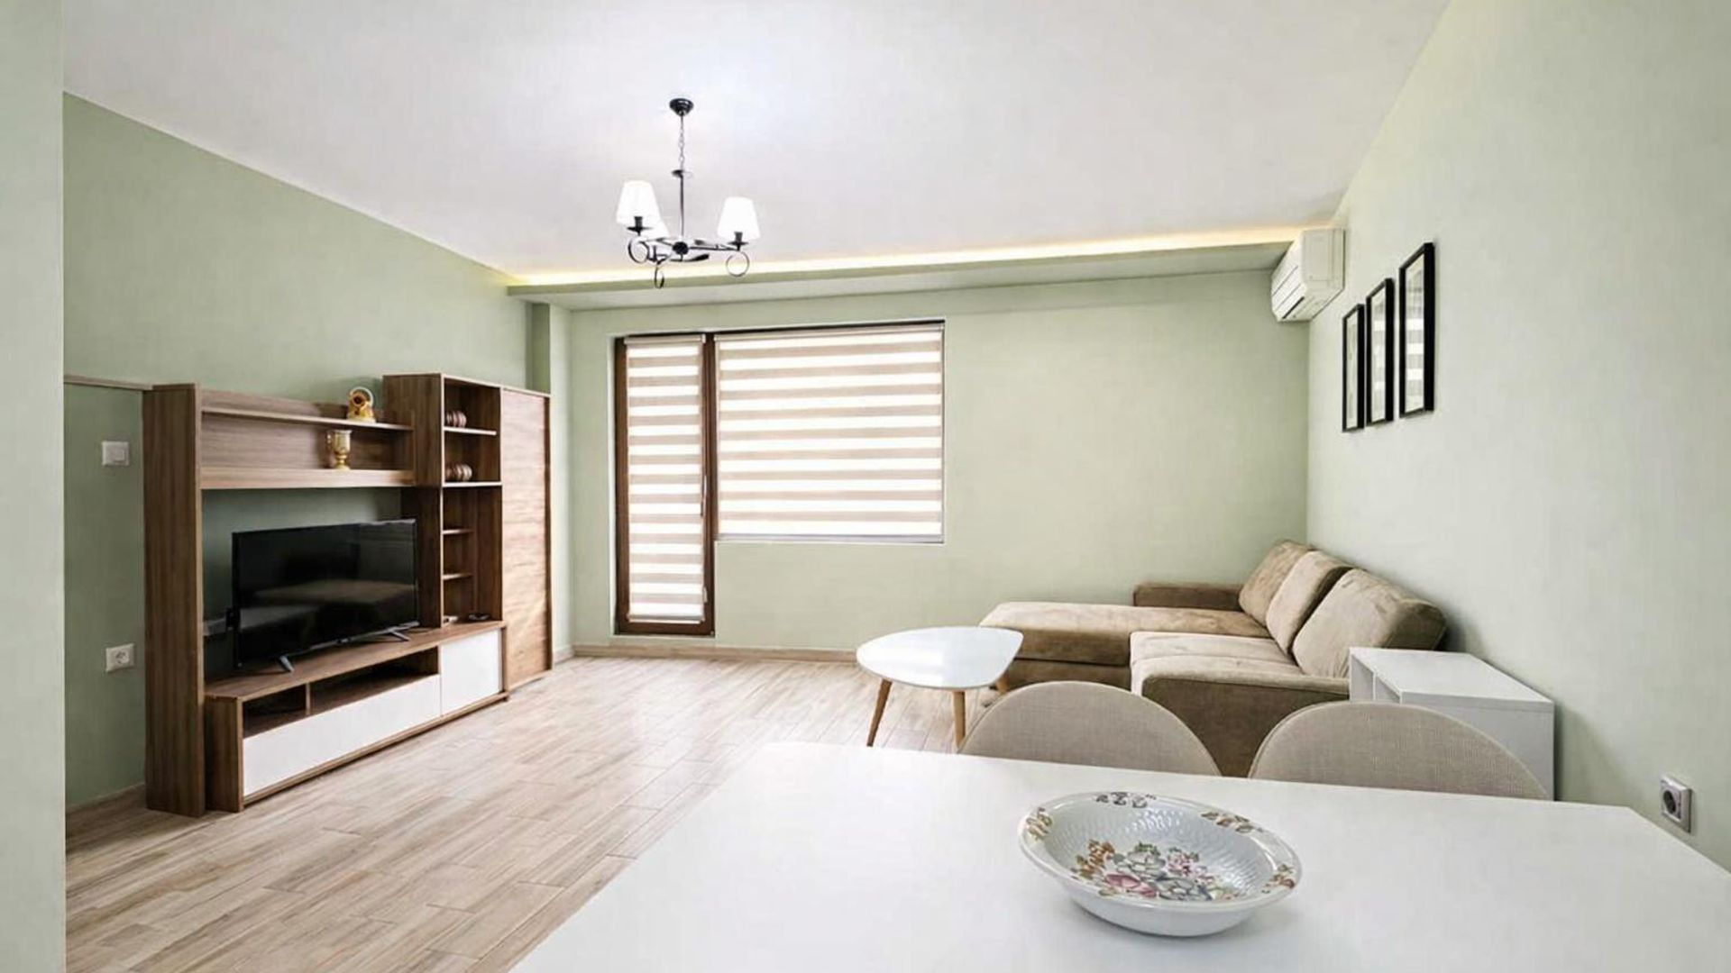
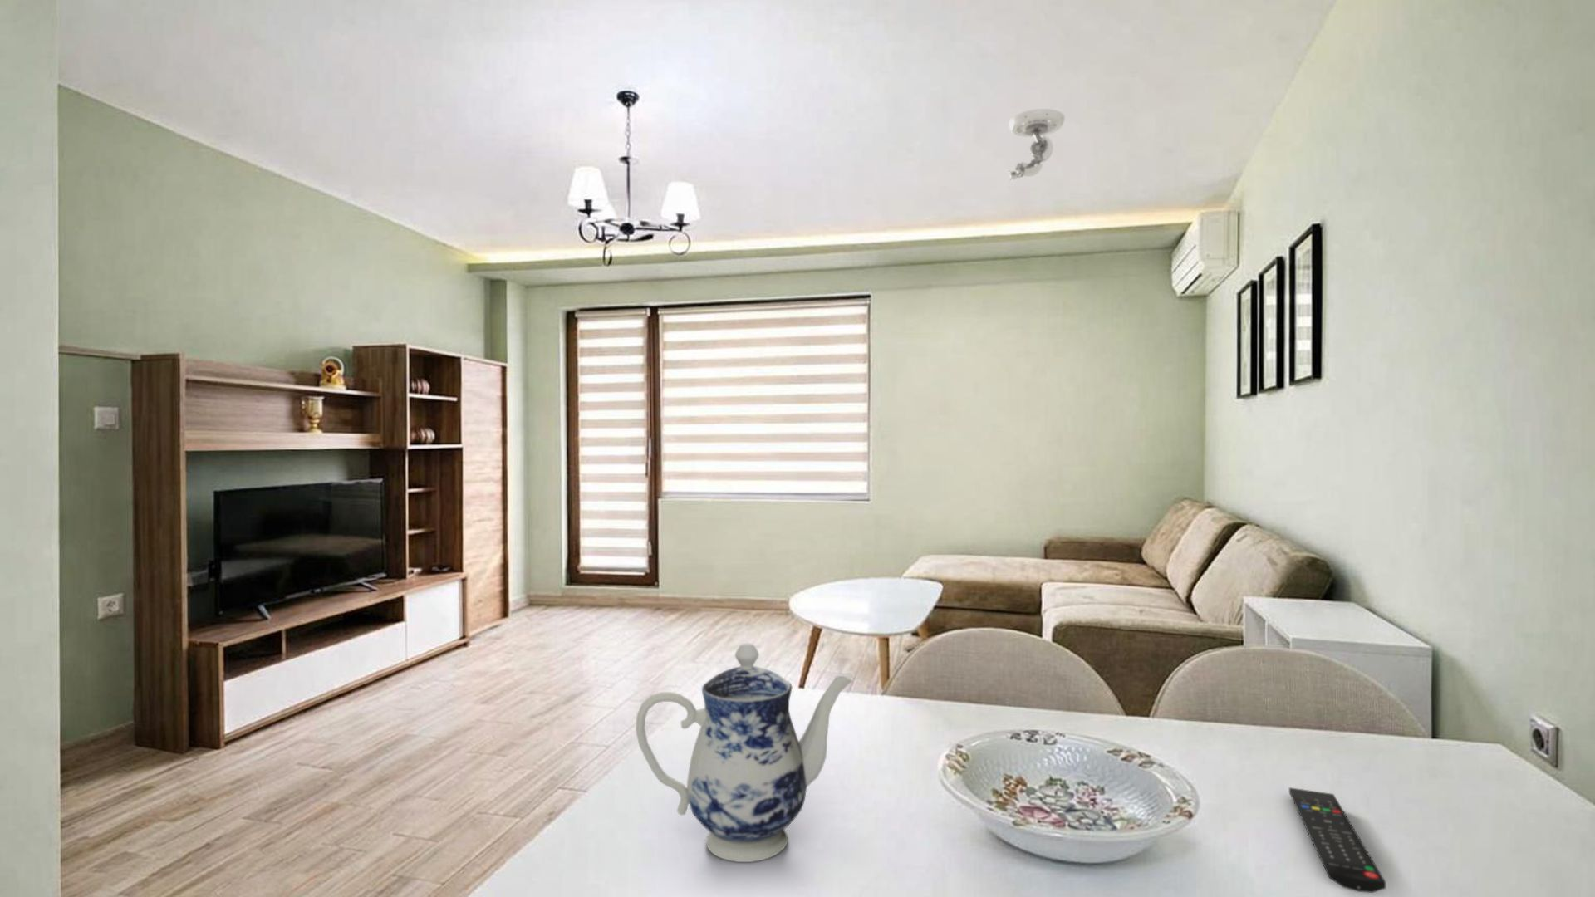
+ teapot [634,642,853,863]
+ security camera [1008,108,1066,181]
+ remote control [1288,786,1387,894]
